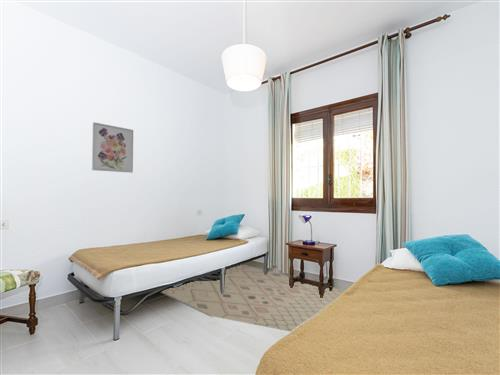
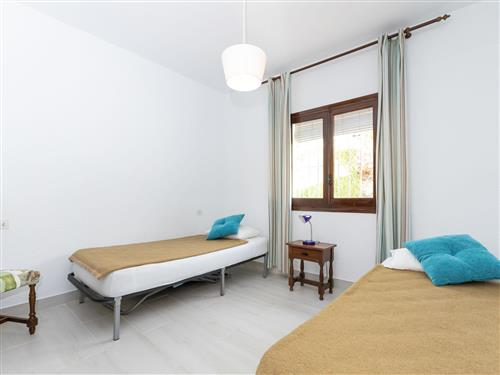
- rug [160,263,345,333]
- wall art [91,121,134,174]
